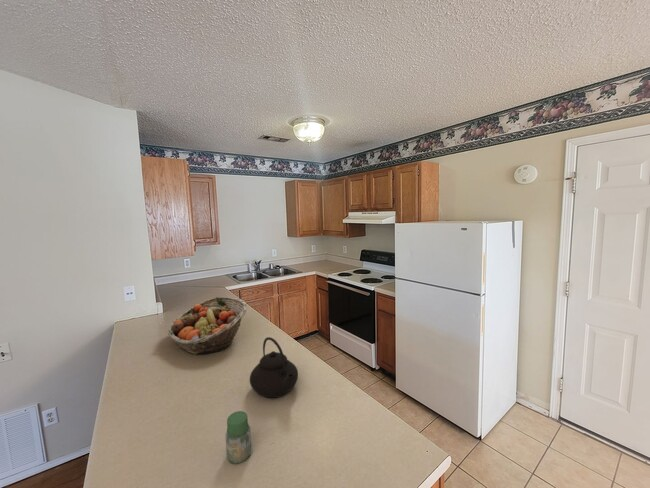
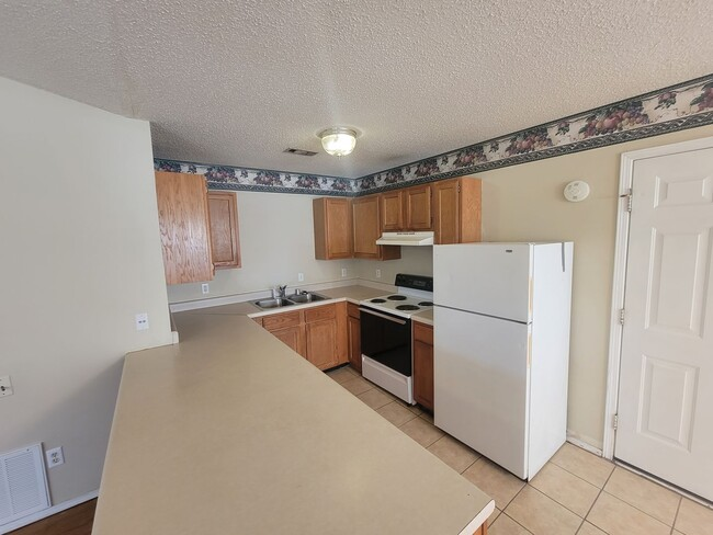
- teapot [249,336,299,399]
- fruit basket [167,296,248,355]
- jar [224,410,253,465]
